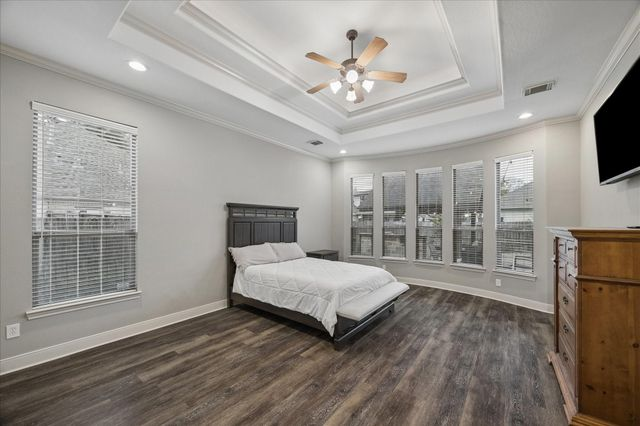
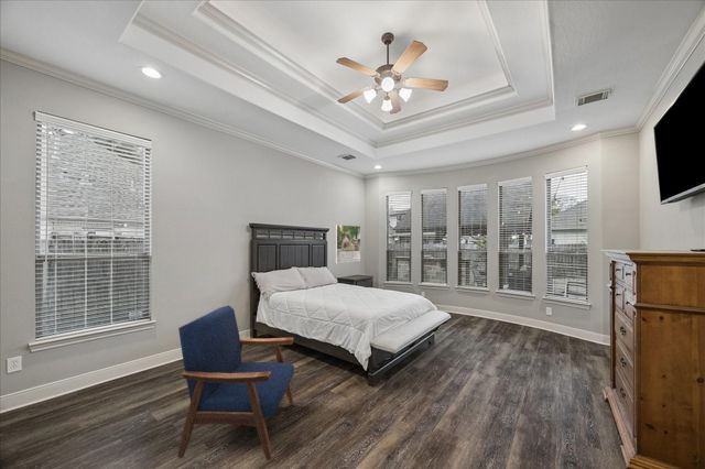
+ armchair [176,304,295,461]
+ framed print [335,223,361,264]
